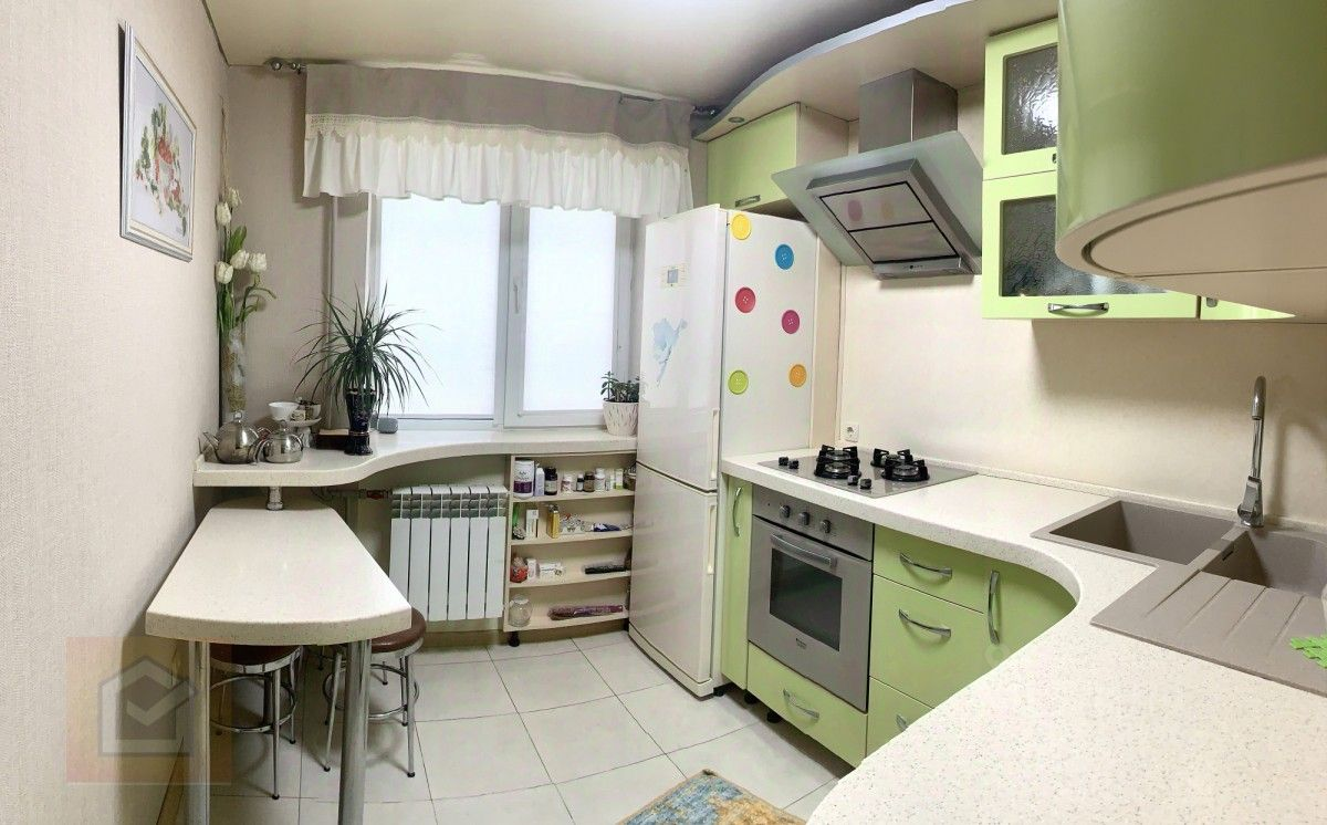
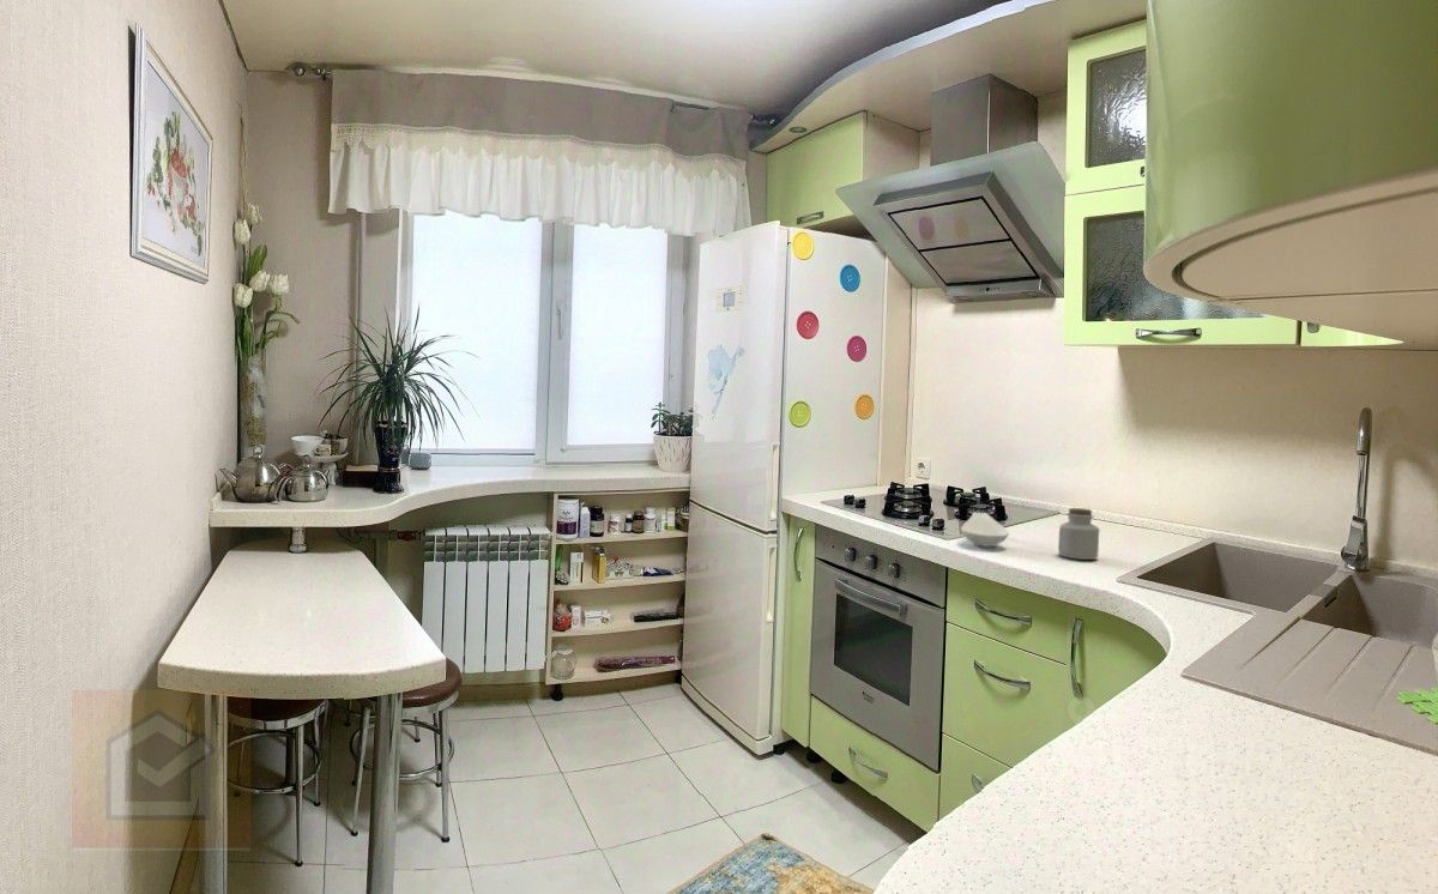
+ jar [1057,507,1101,561]
+ spoon rest [960,511,1010,548]
